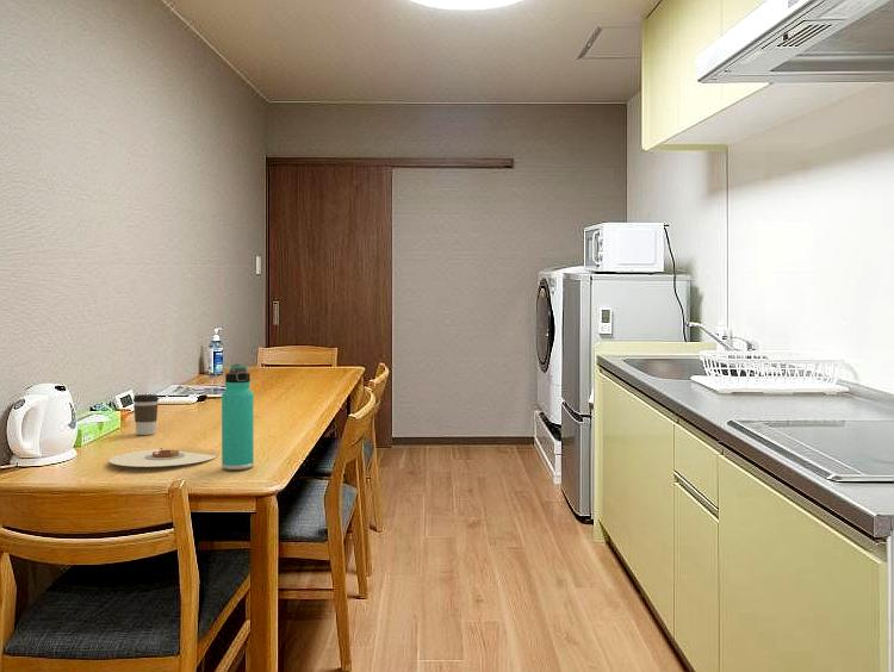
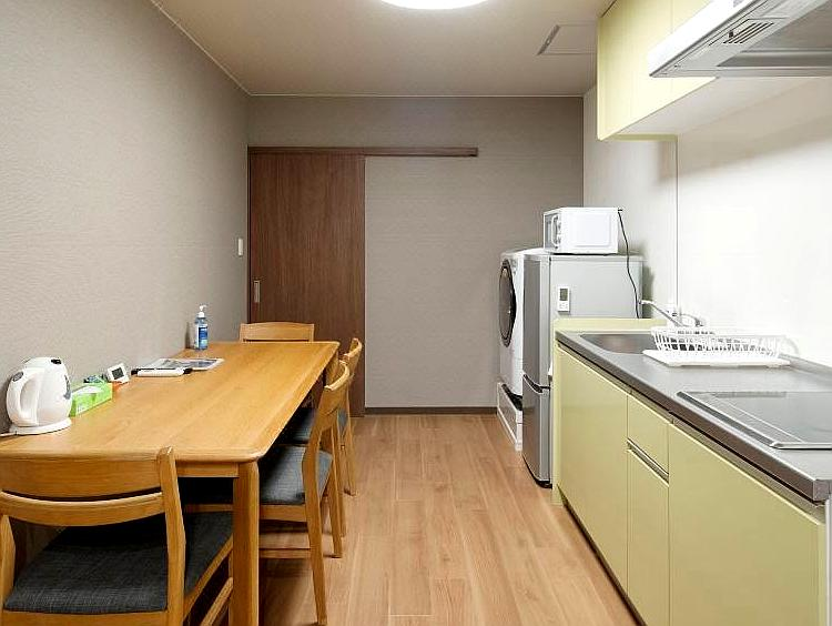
- coffee cup [132,393,160,436]
- plate [107,447,218,468]
- thermos bottle [221,363,255,471]
